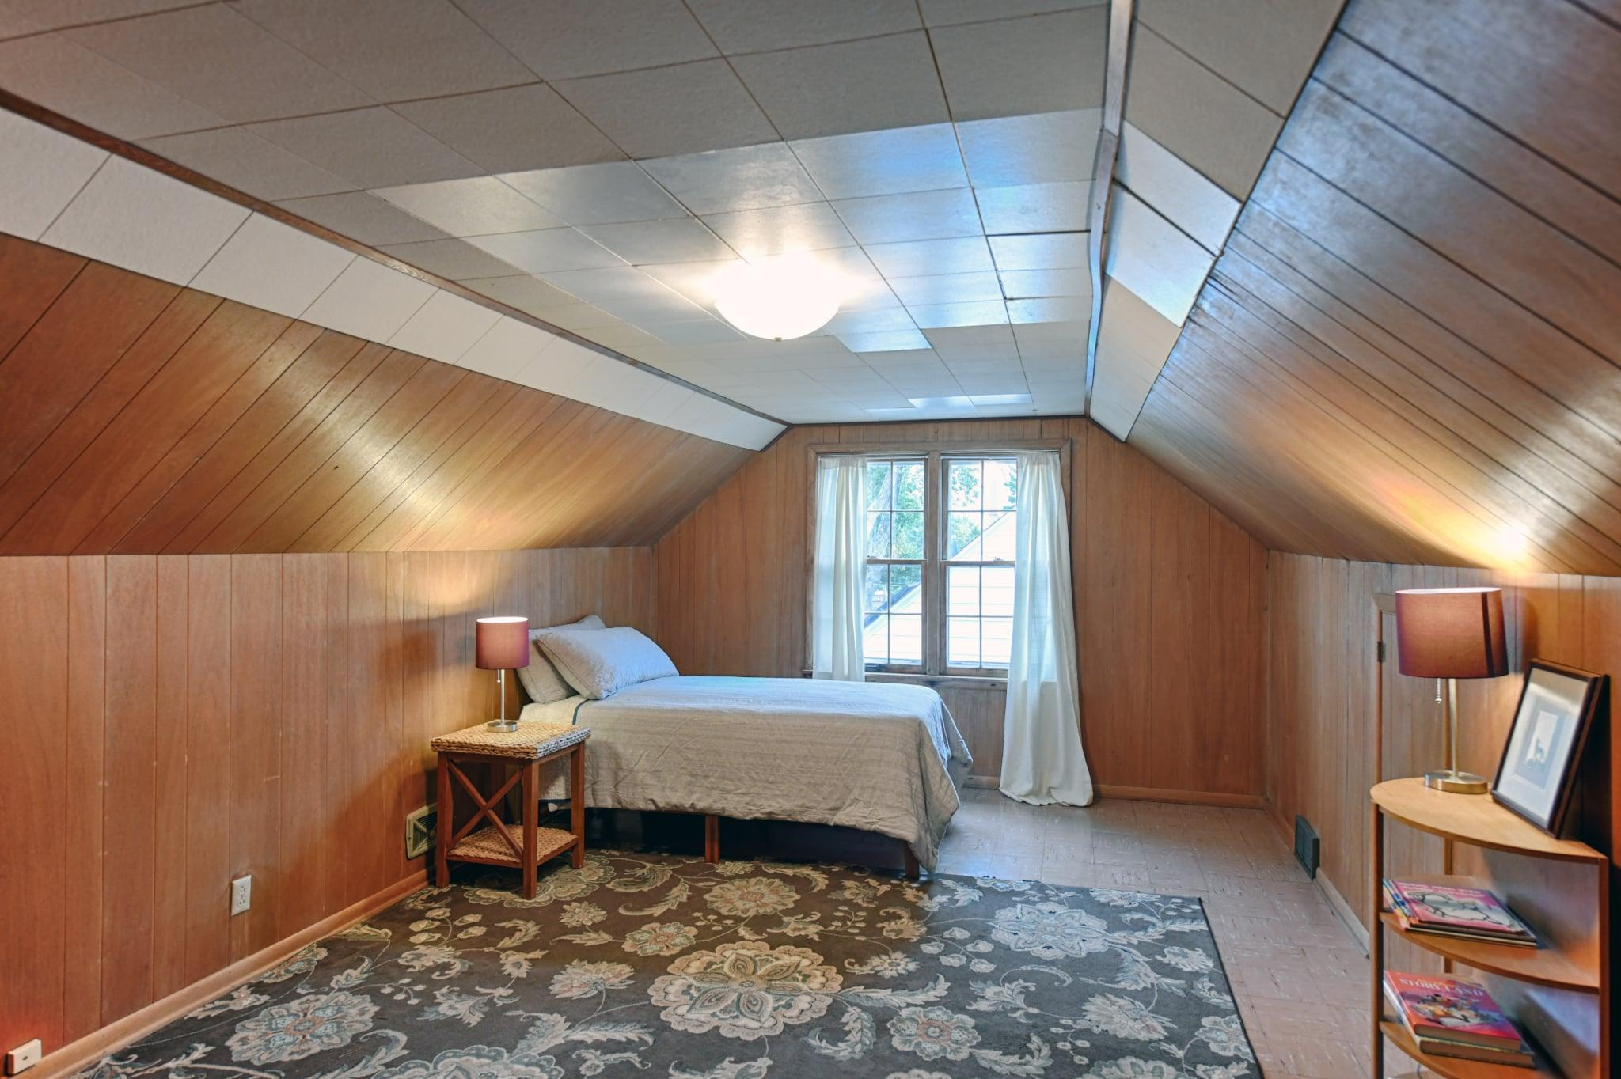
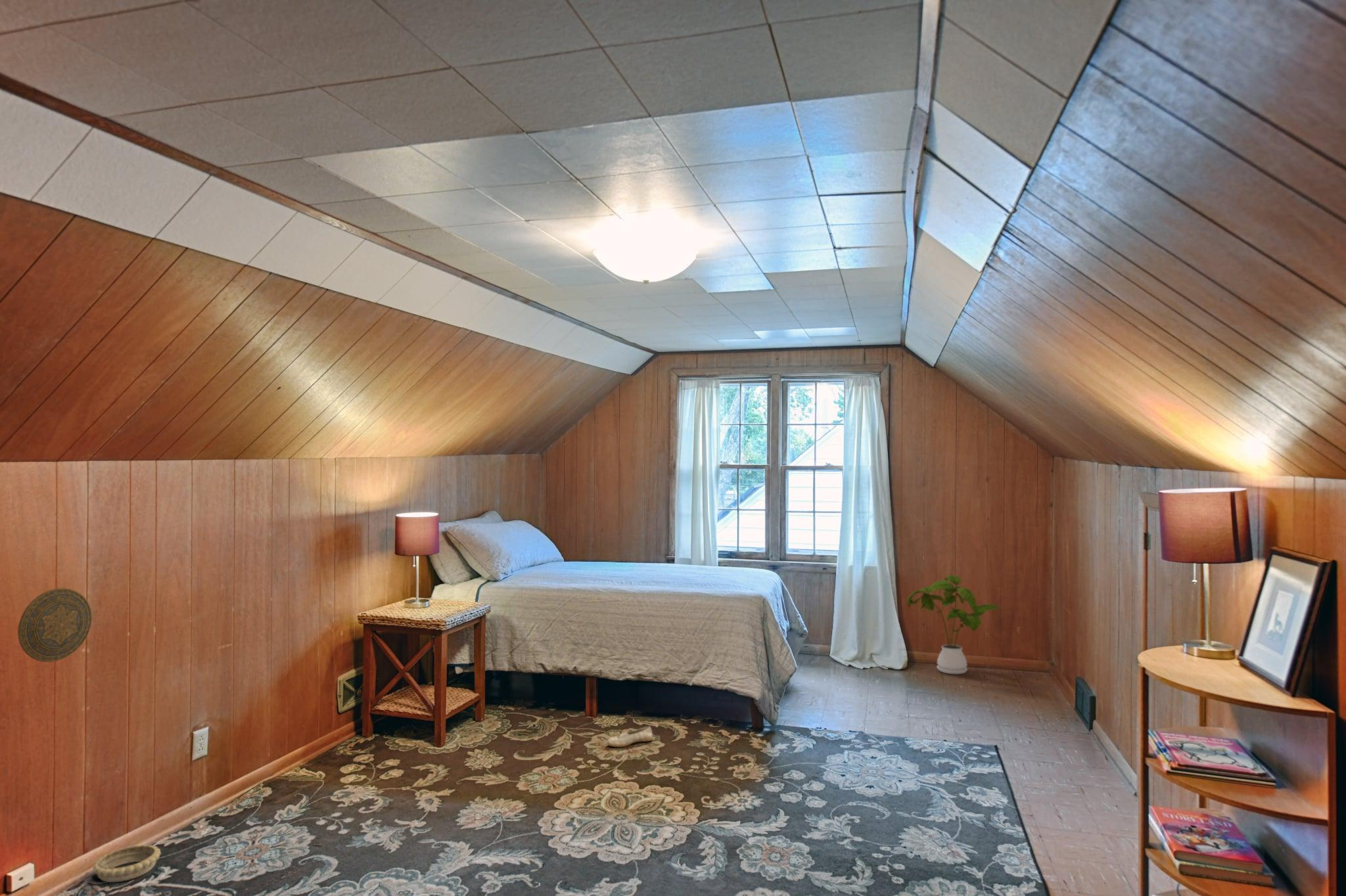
+ decorative plate [17,587,93,663]
+ house plant [906,574,1006,675]
+ decorative bowl [92,844,162,883]
+ shoe [607,726,654,748]
